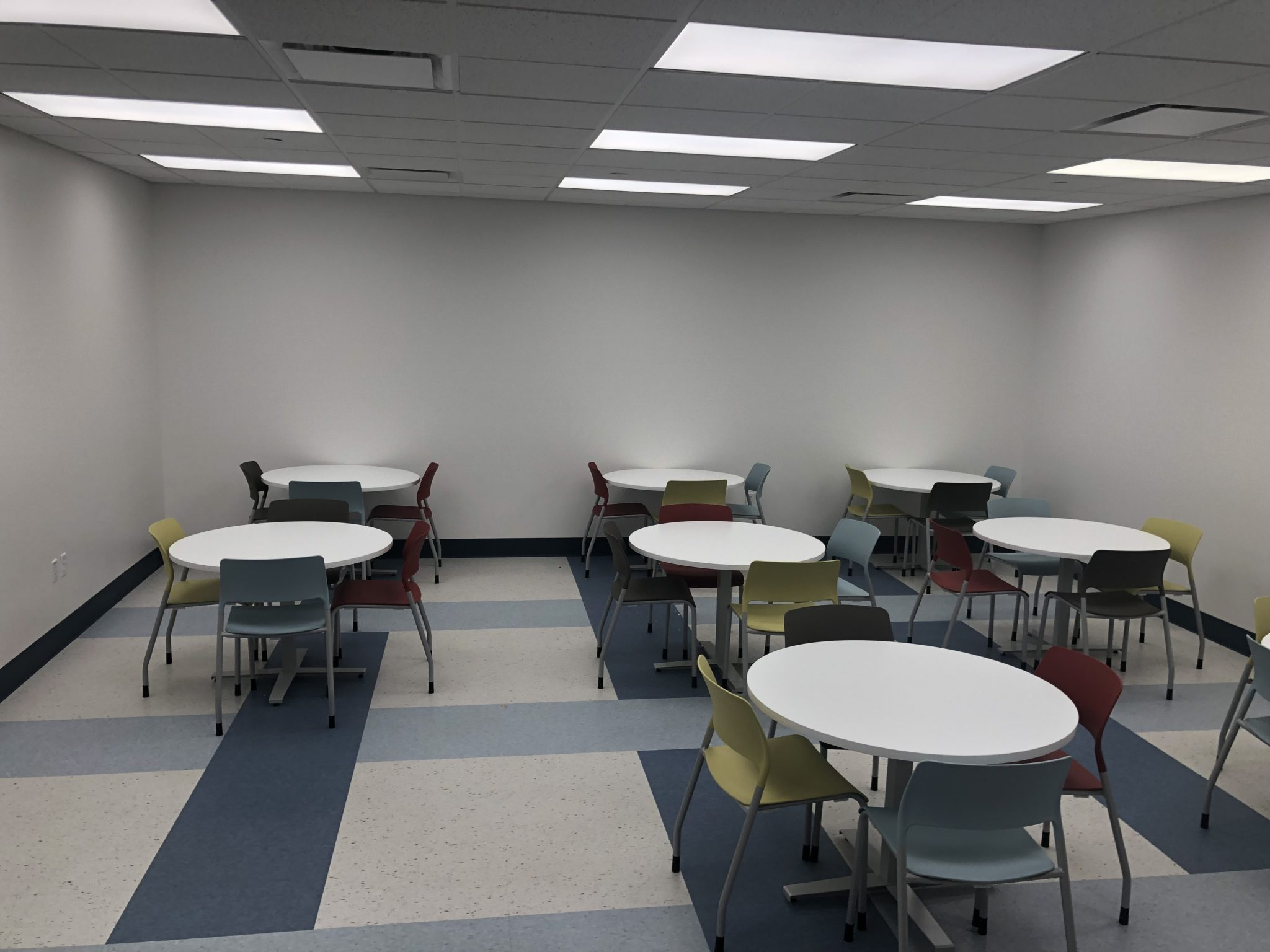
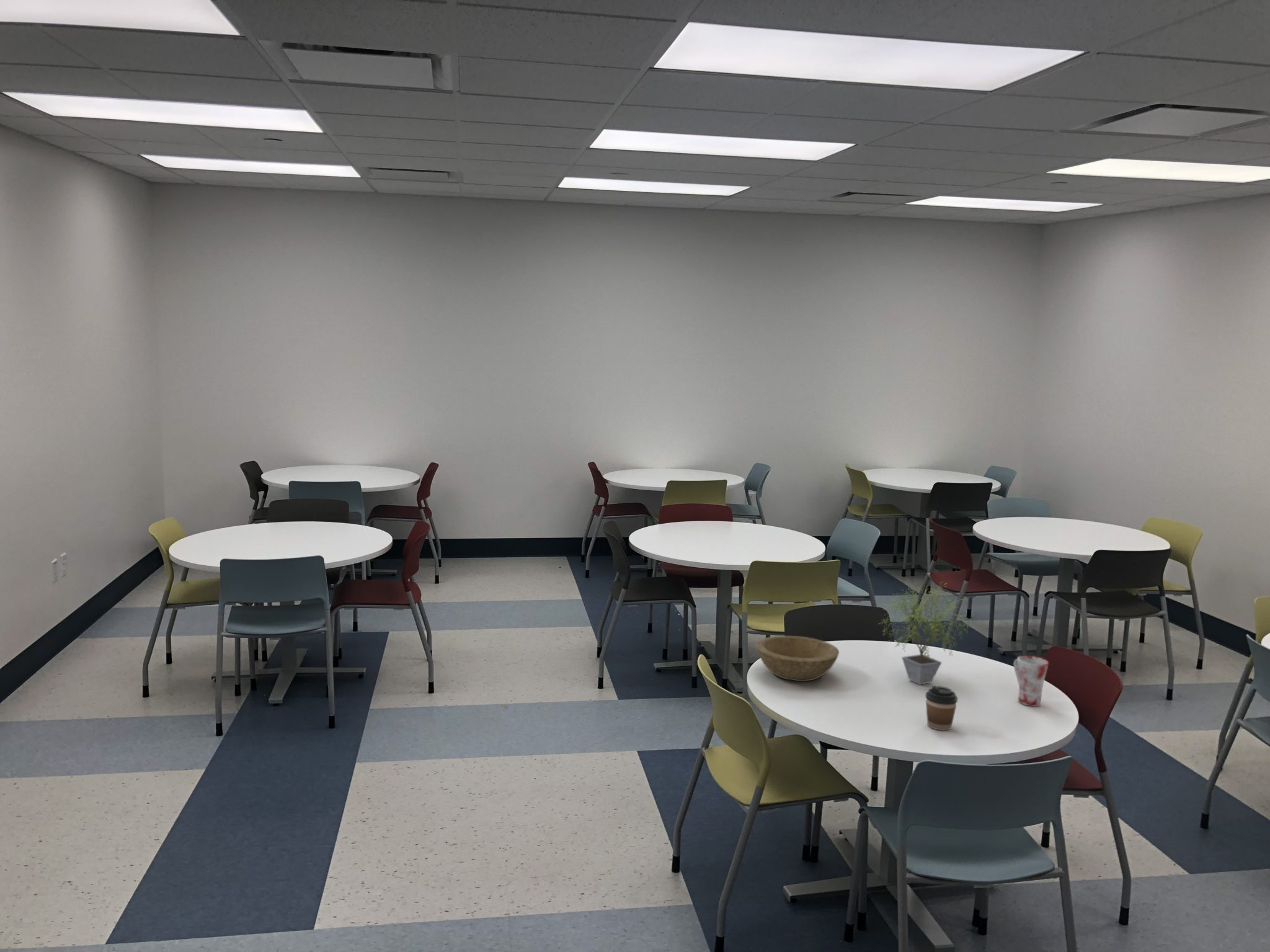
+ bowl [755,635,840,682]
+ potted plant [877,581,972,685]
+ mug [1013,655,1050,707]
+ coffee cup [925,685,959,731]
